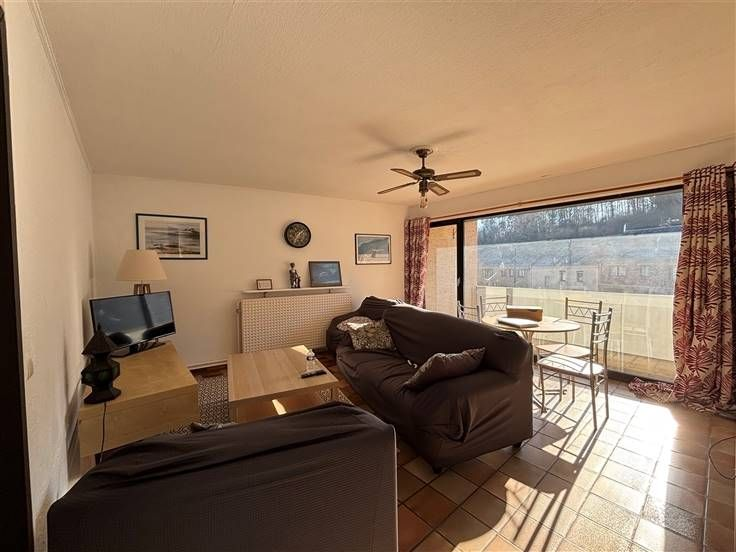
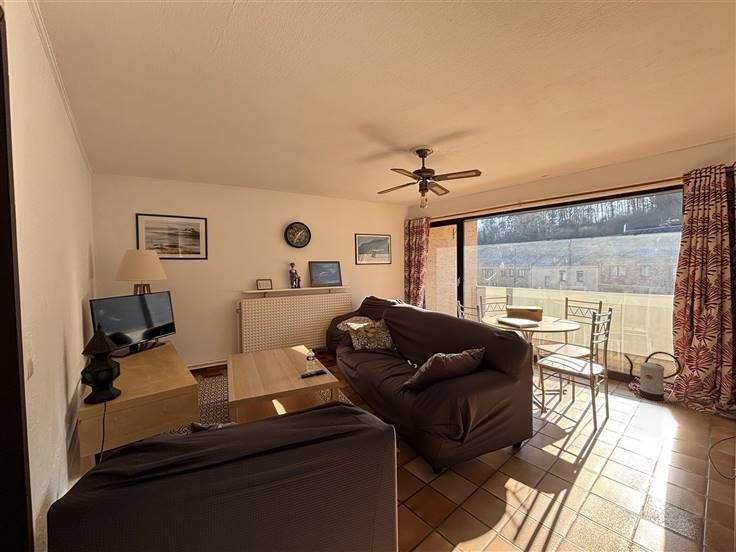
+ watering can [623,351,682,402]
